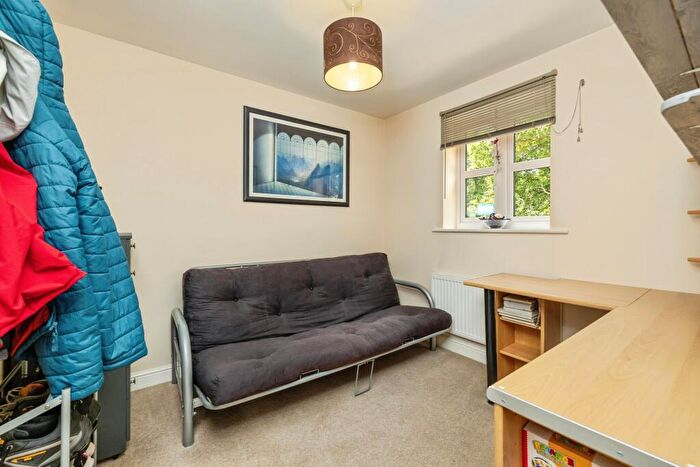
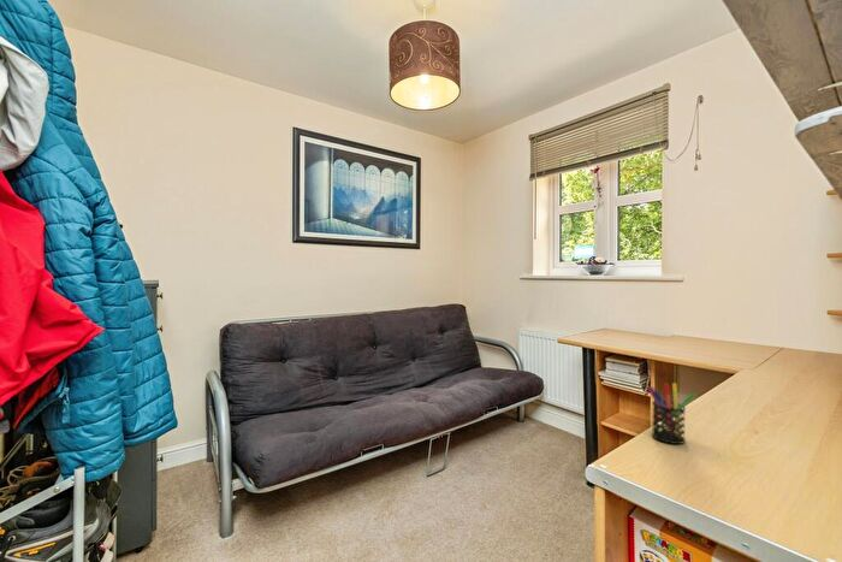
+ pen holder [646,381,696,445]
